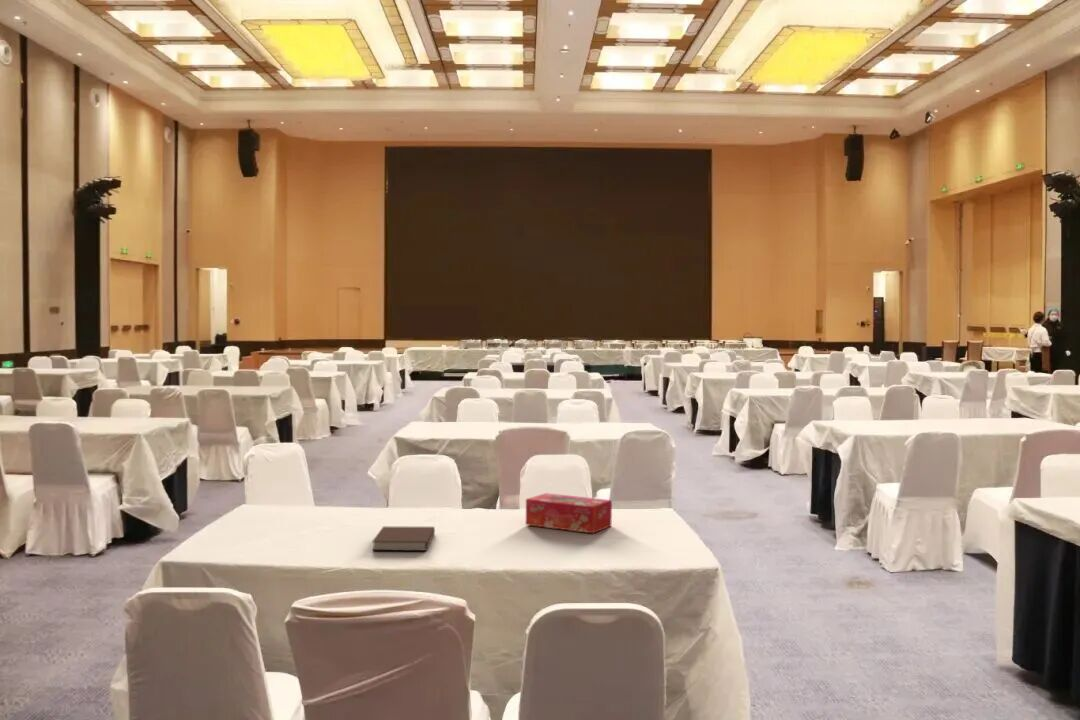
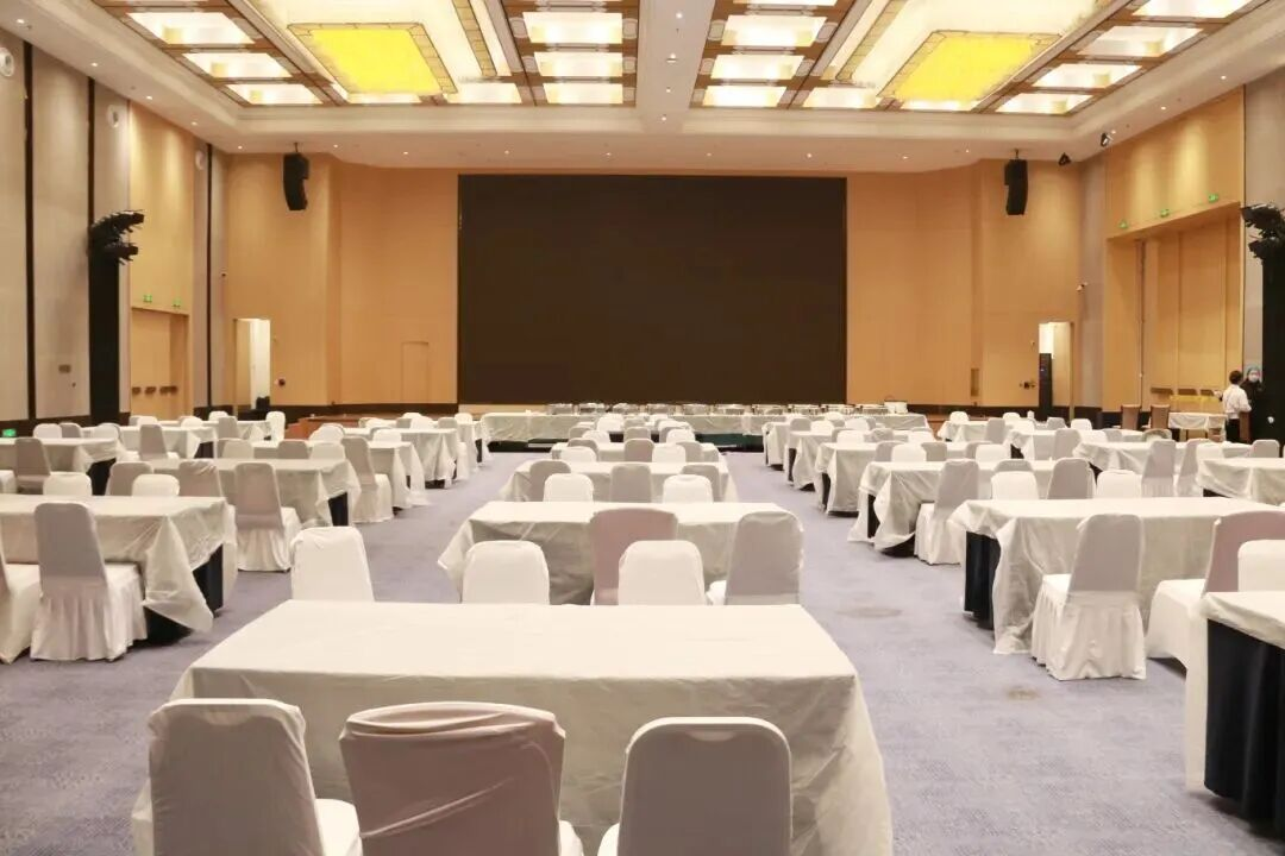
- notebook [371,525,436,552]
- tissue box [525,492,613,534]
